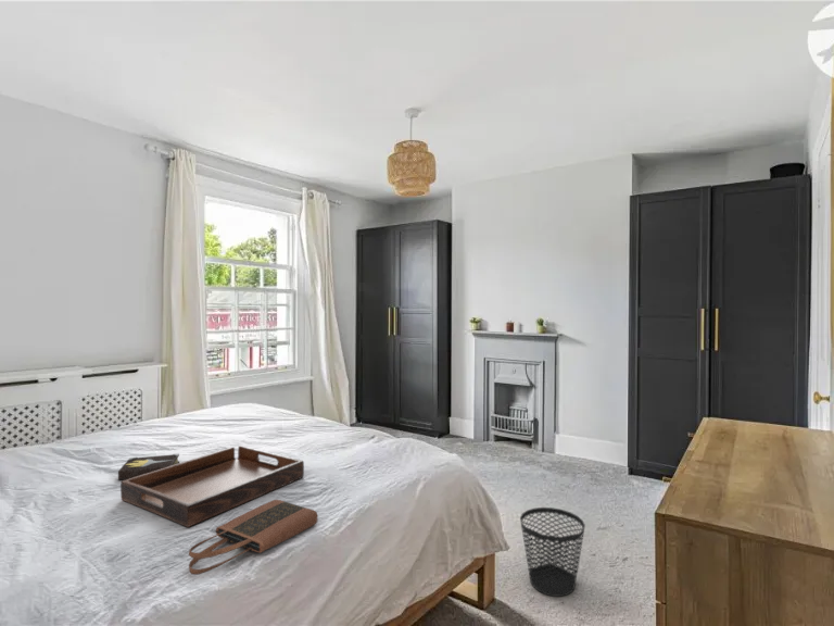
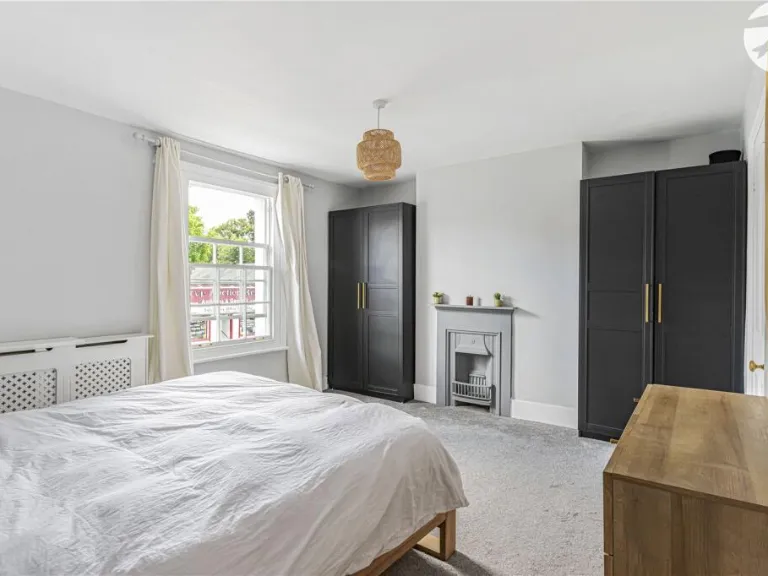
- tote bag [188,499,318,575]
- wastebasket [519,506,586,598]
- hardback book [117,452,180,481]
- serving tray [119,445,305,528]
